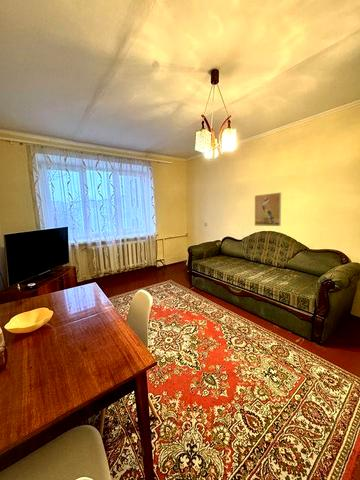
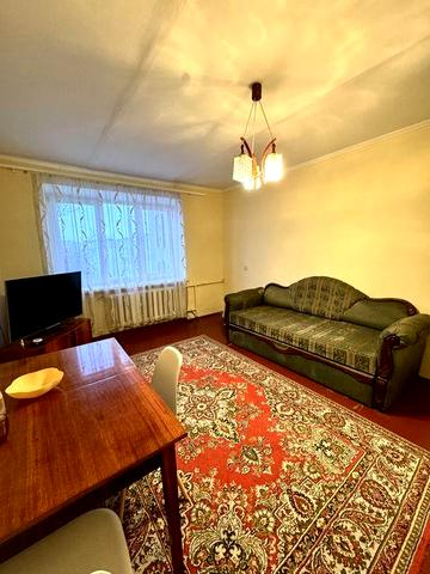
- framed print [254,192,282,227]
